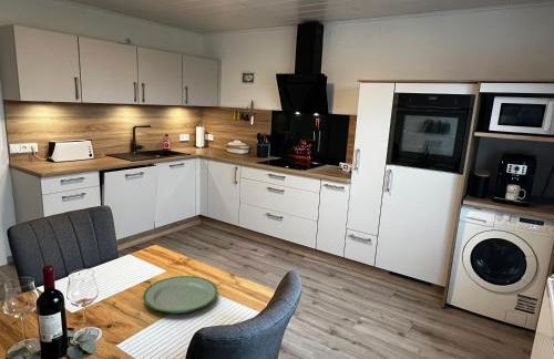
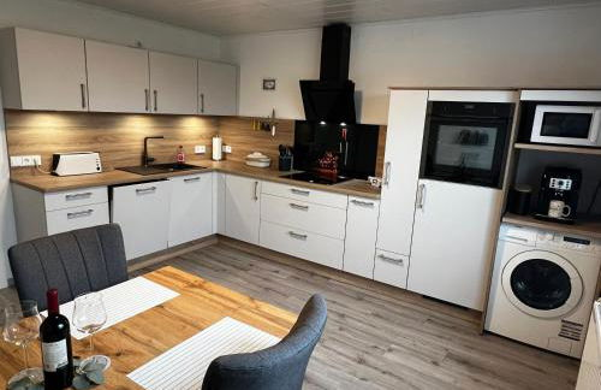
- plate [142,275,218,315]
